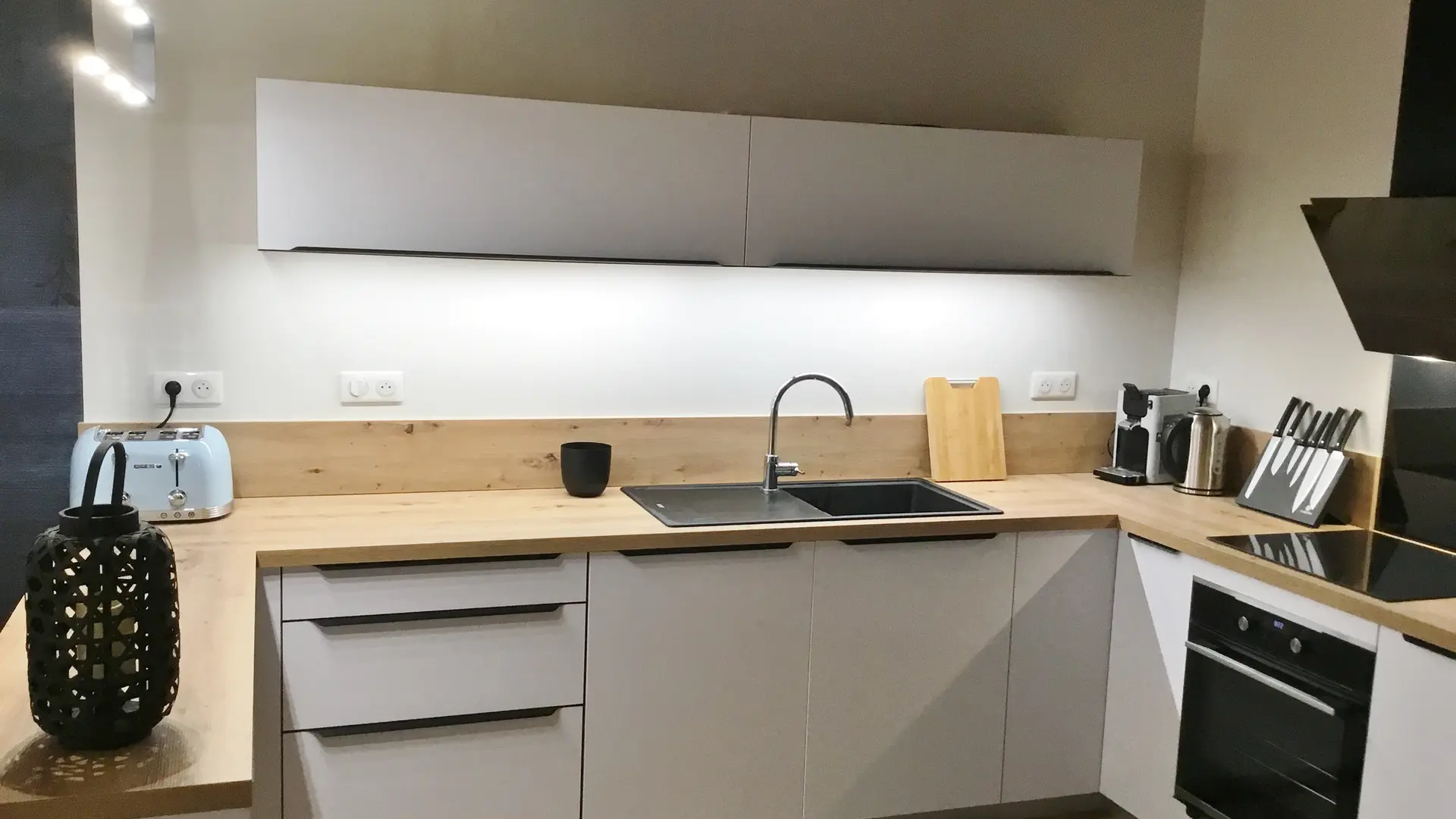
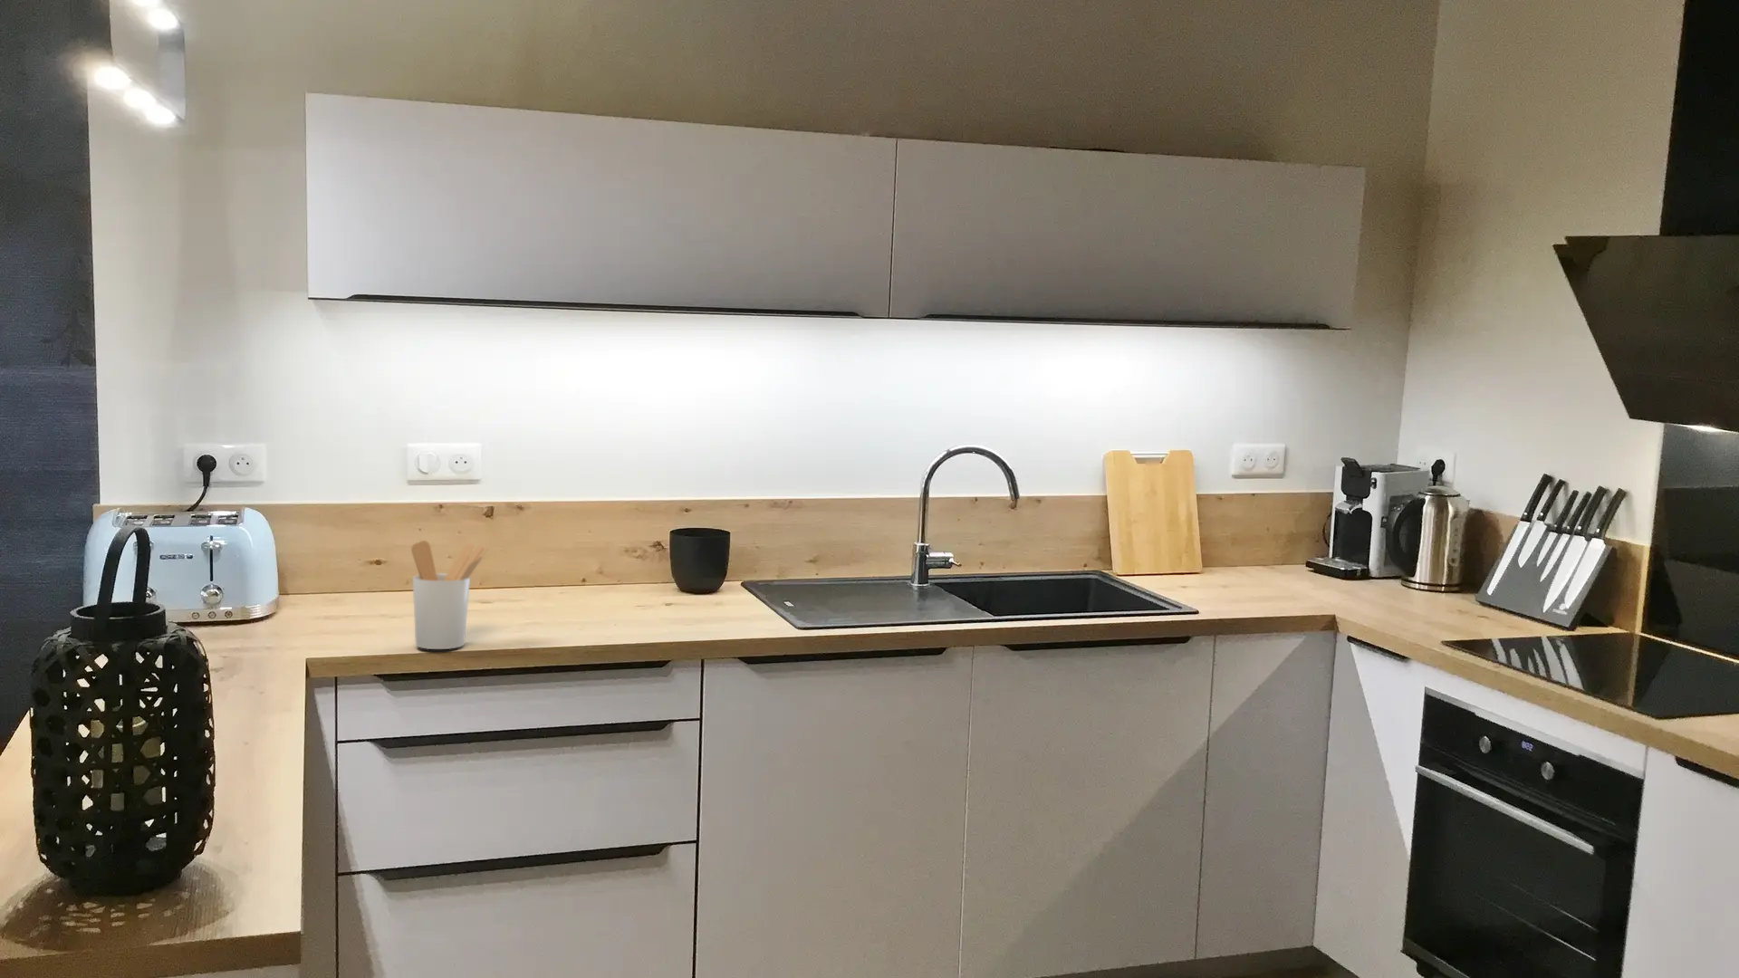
+ utensil holder [411,540,490,650]
